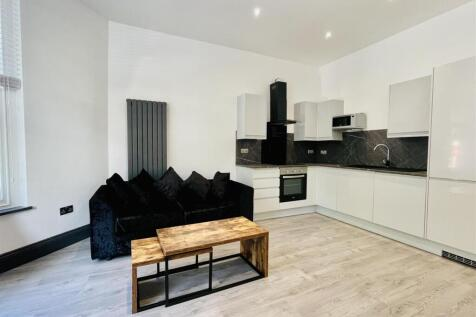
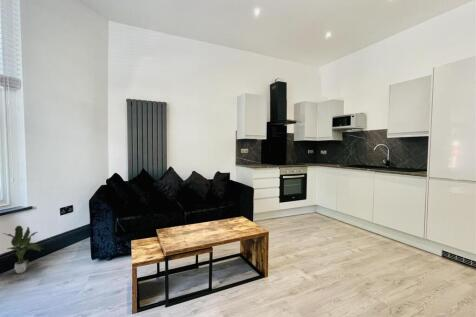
+ potted plant [2,225,44,274]
